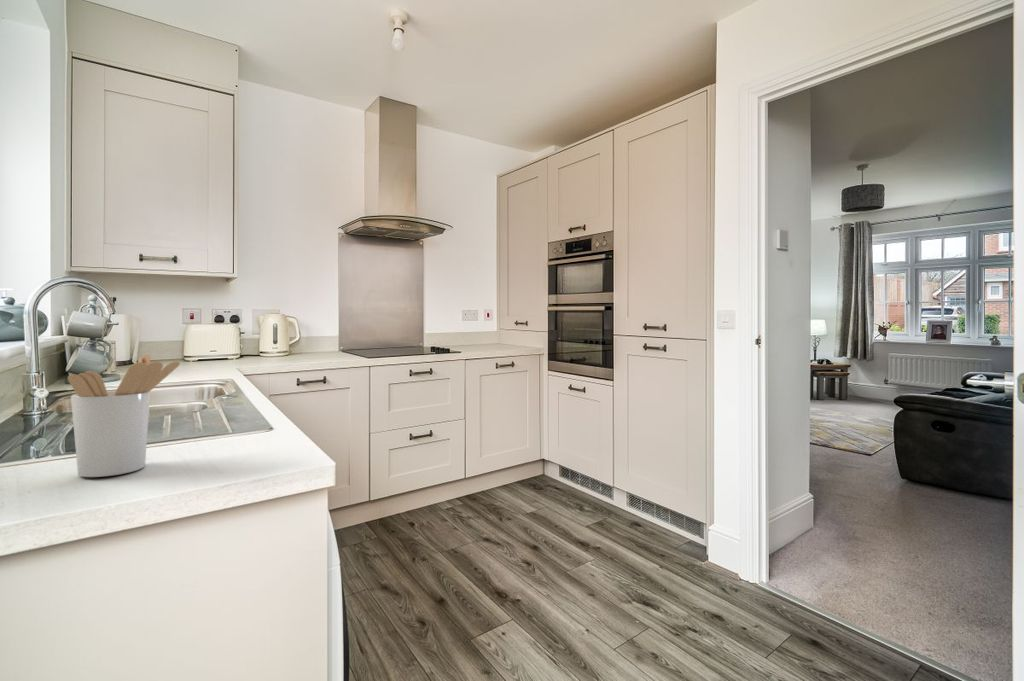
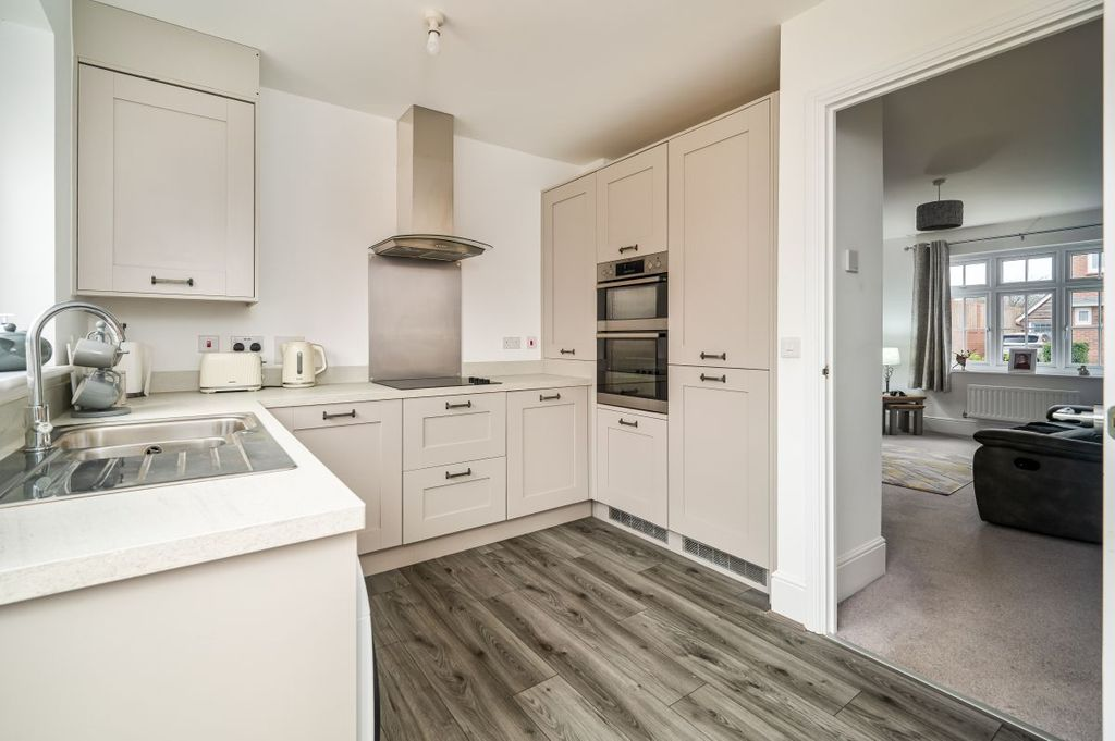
- utensil holder [67,353,181,478]
